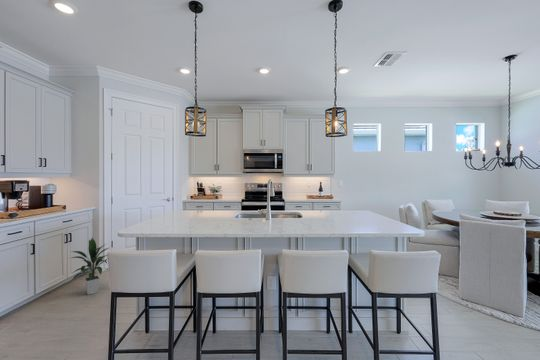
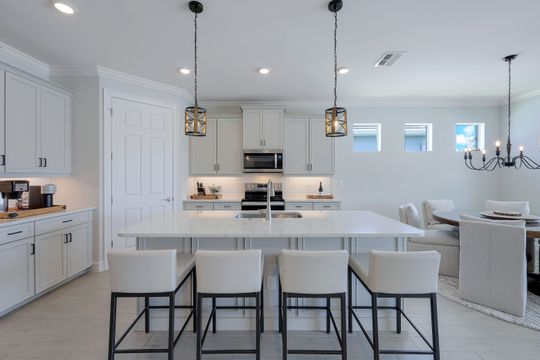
- indoor plant [68,236,109,296]
